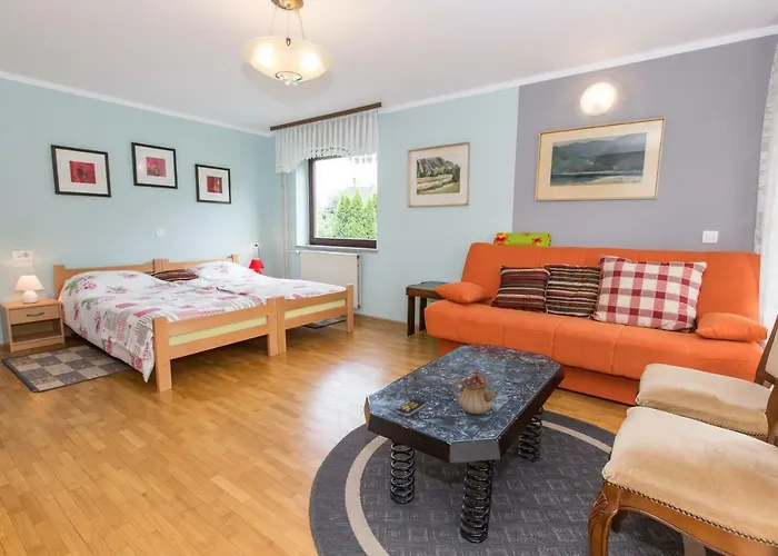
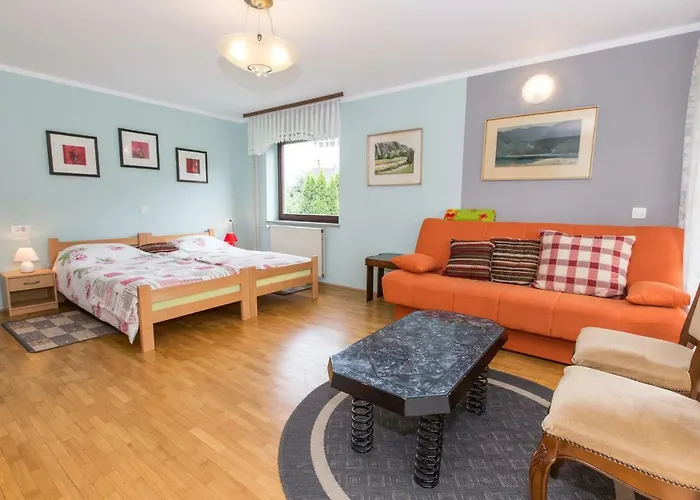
- remote control [396,397,426,417]
- teapot [451,369,499,415]
